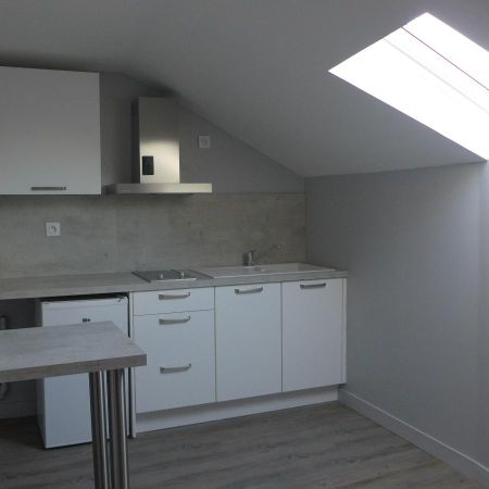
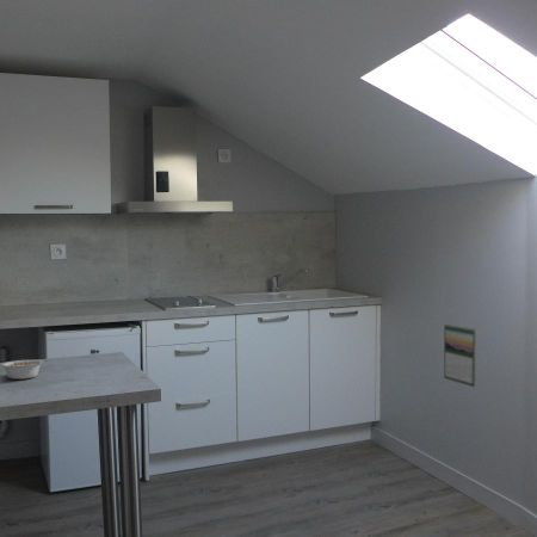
+ calendar [443,322,477,388]
+ legume [0,359,45,381]
